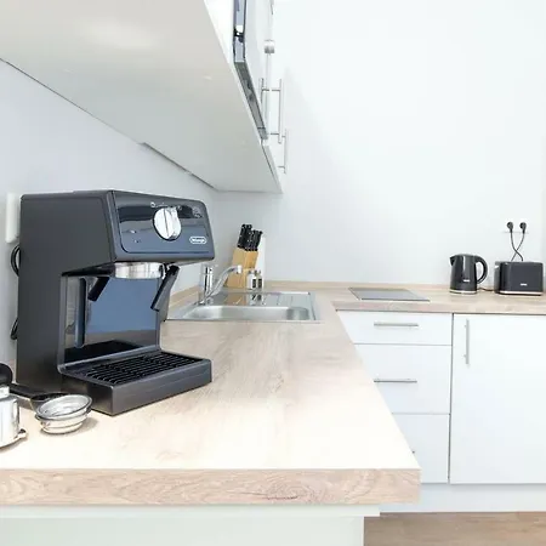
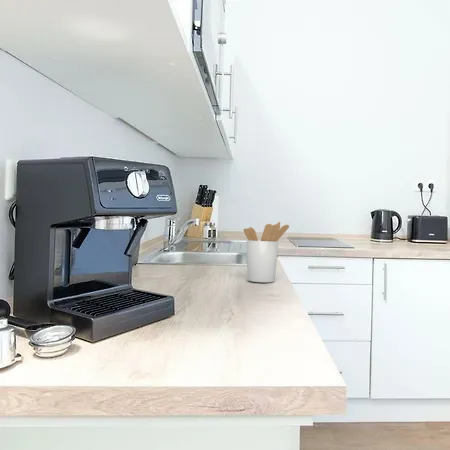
+ utensil holder [243,221,290,283]
